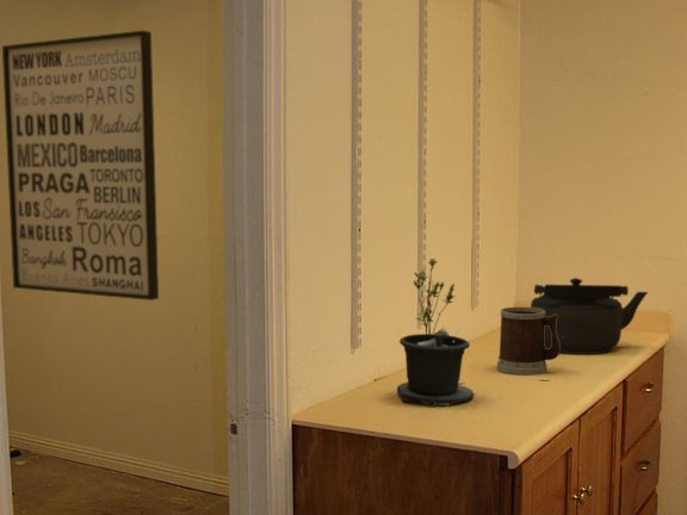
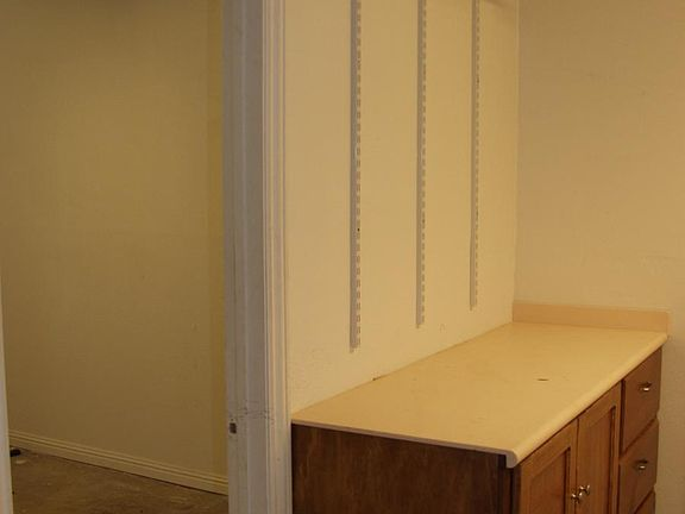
- potted plant [396,258,475,409]
- wall art [1,30,160,302]
- mug [496,306,561,377]
- kettle [530,277,649,355]
